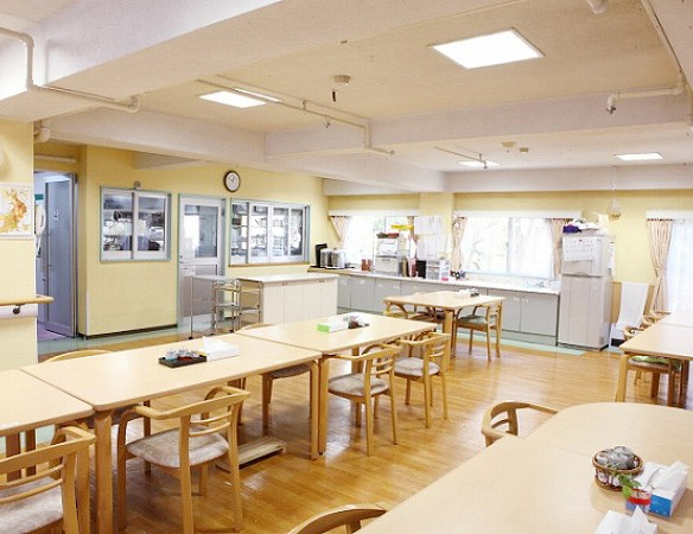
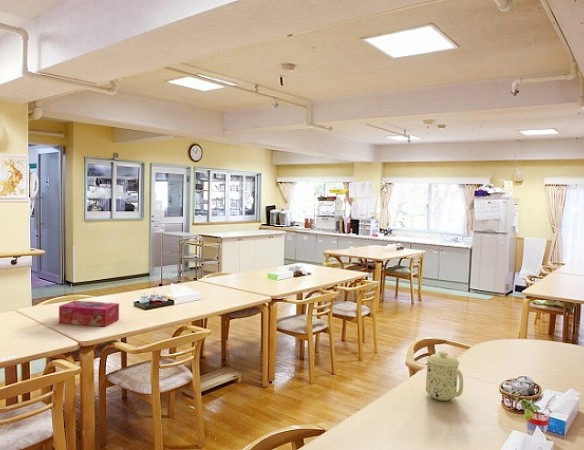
+ tissue box [58,299,120,328]
+ mug [425,350,464,402]
